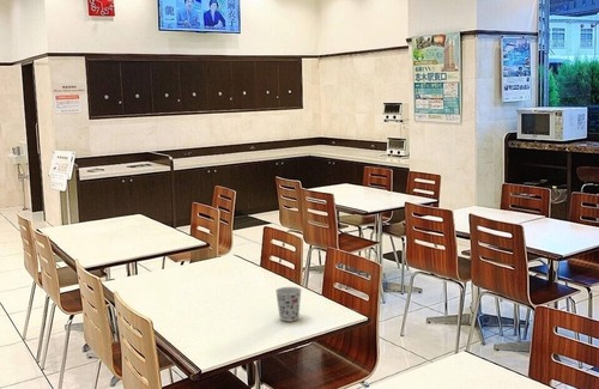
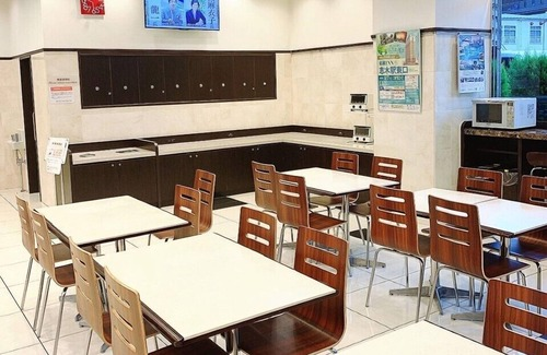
- cup [274,286,303,323]
